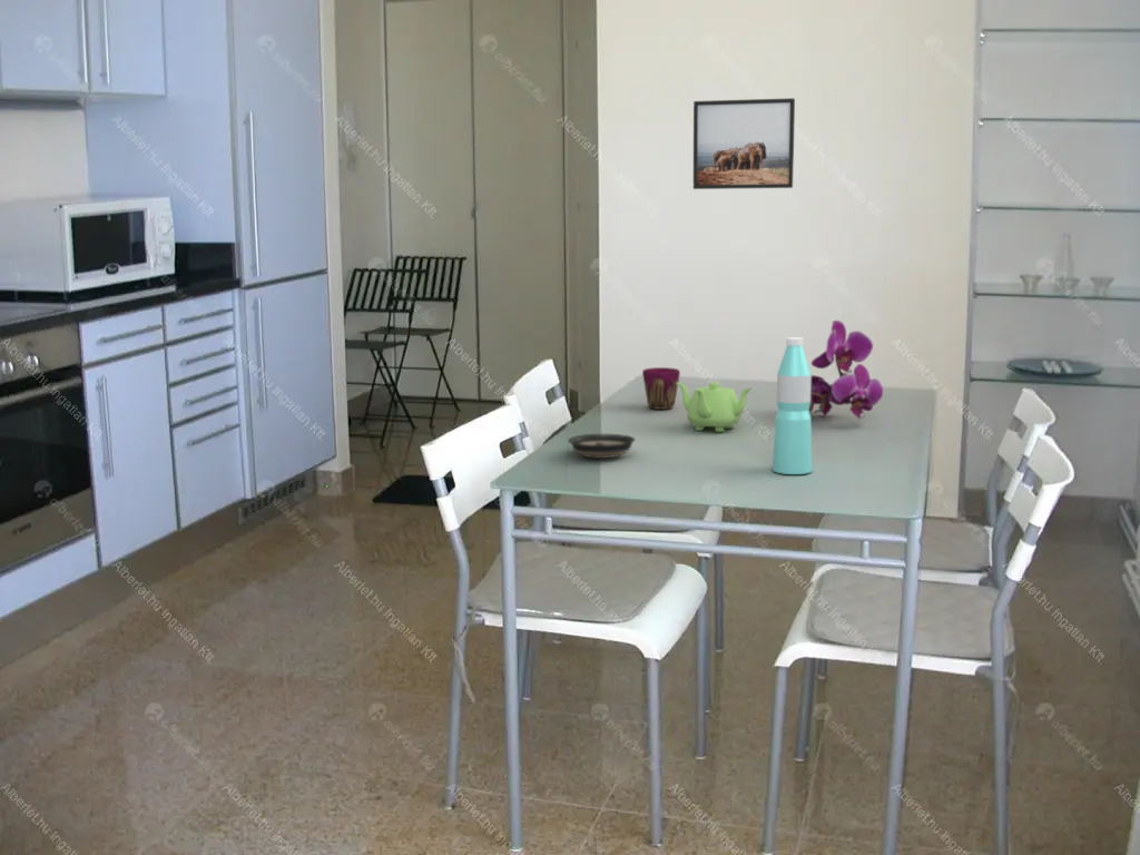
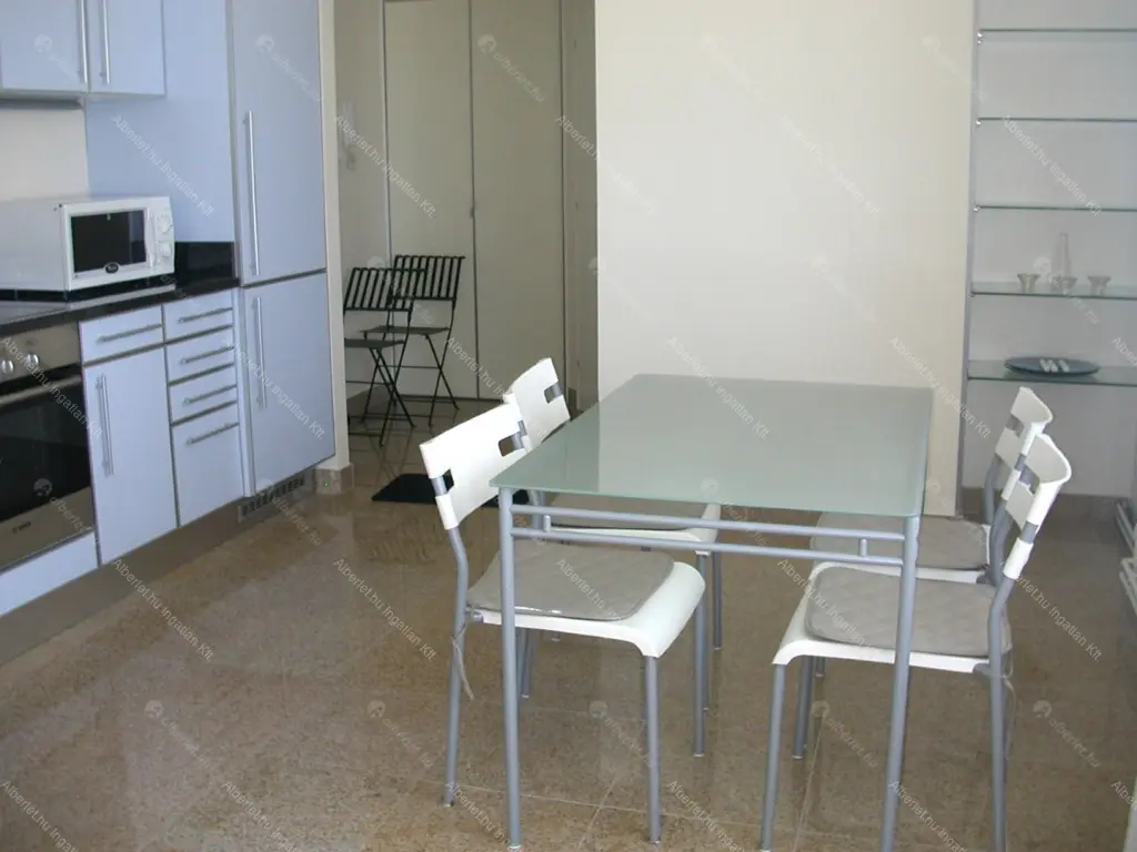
- cup [641,366,681,411]
- flower [808,320,884,420]
- water bottle [772,336,813,475]
- saucer [567,433,637,459]
- teapot [676,382,754,433]
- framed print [692,97,796,190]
